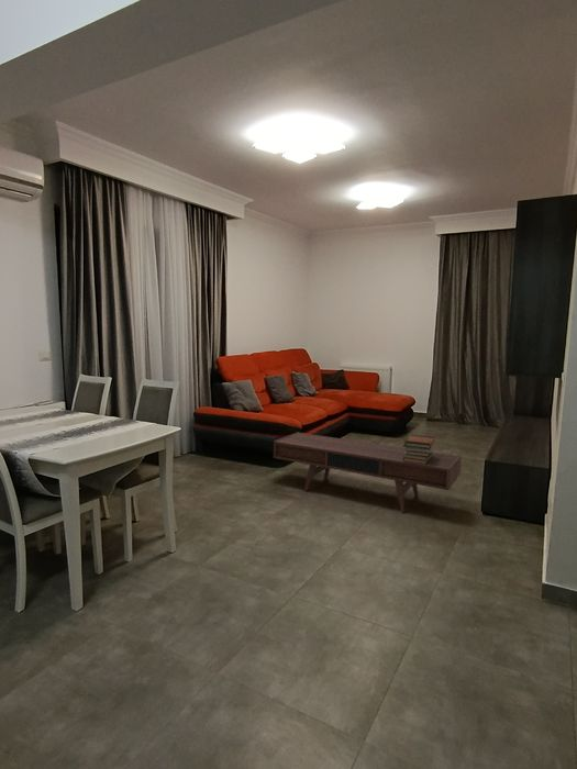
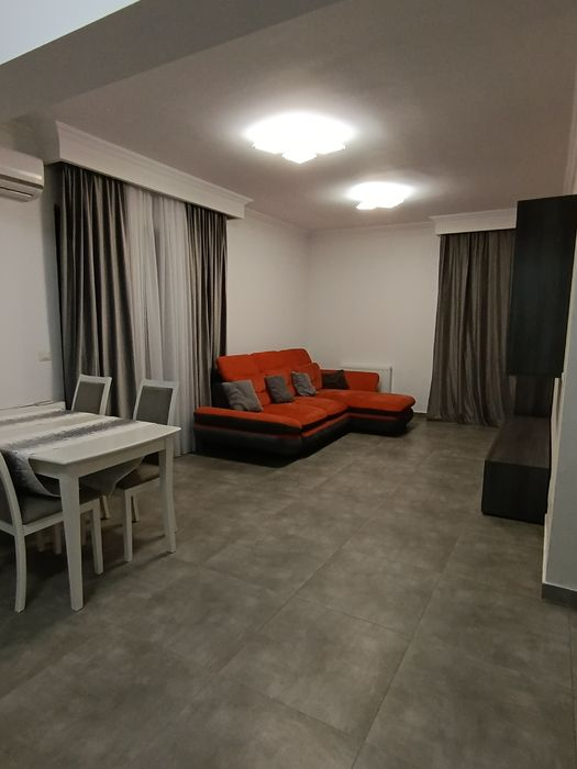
- book stack [402,434,436,465]
- coffee table [273,431,463,513]
